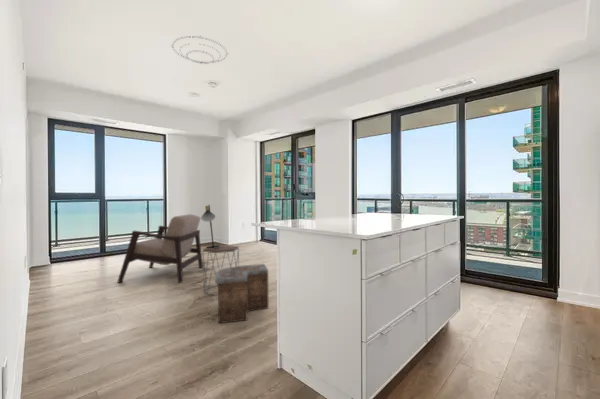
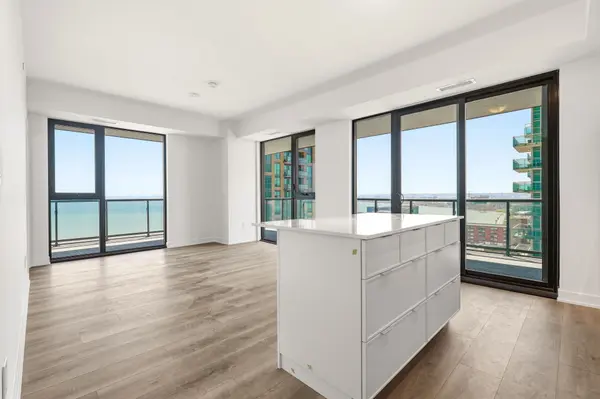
- ceiling light [170,35,229,65]
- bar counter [214,263,269,324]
- armchair [117,213,203,284]
- side table [202,244,240,296]
- table lamp [200,204,221,248]
